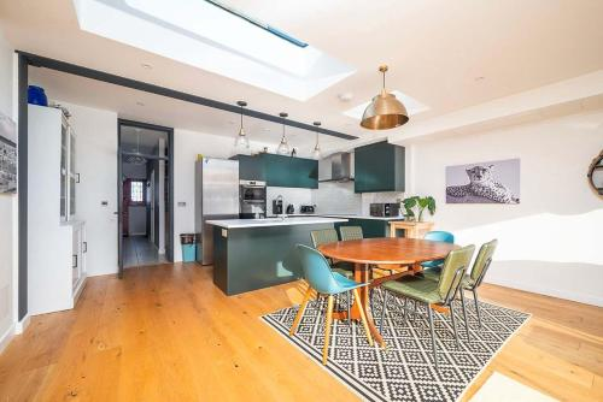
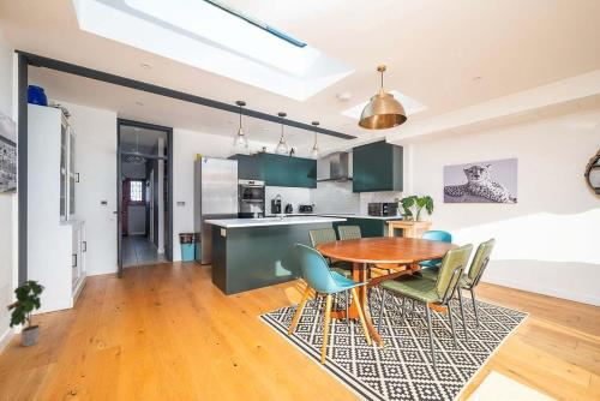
+ potted plant [5,279,46,347]
